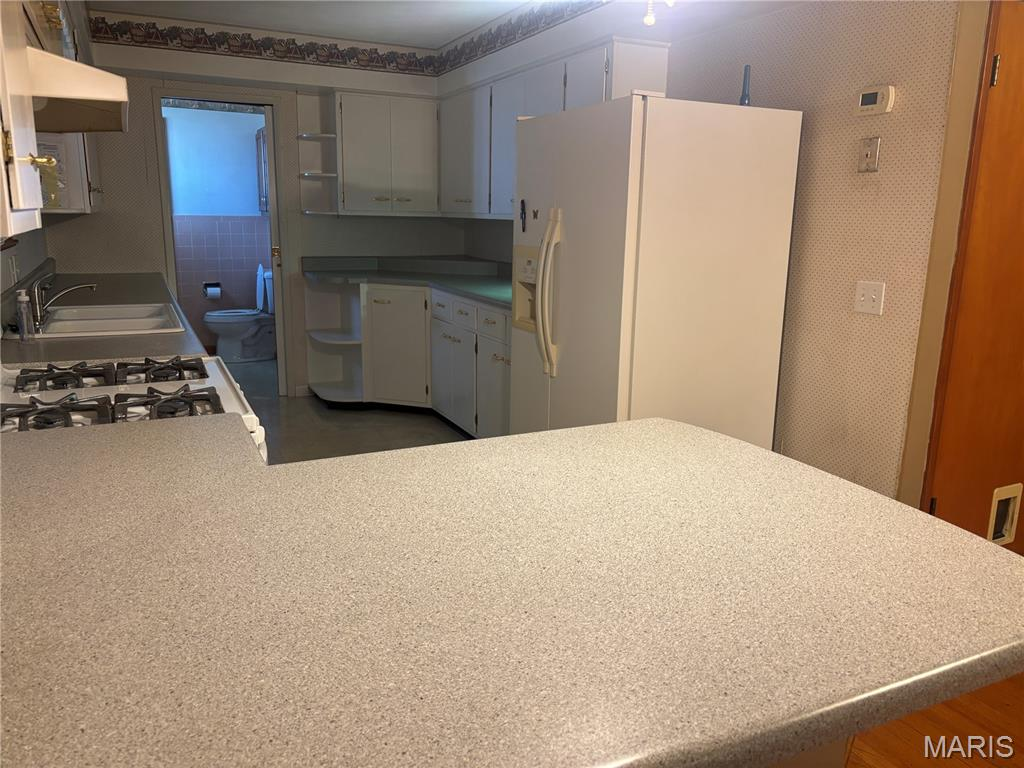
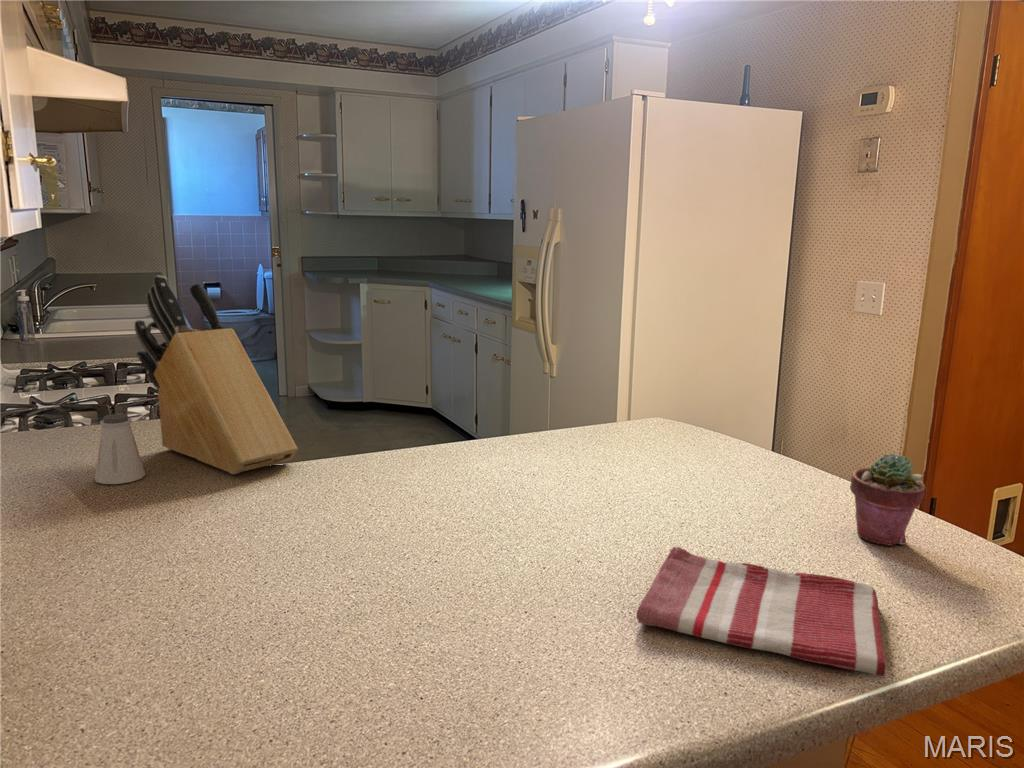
+ potted succulent [849,453,926,547]
+ dish towel [635,546,887,677]
+ knife block [134,274,299,475]
+ saltshaker [94,413,146,485]
